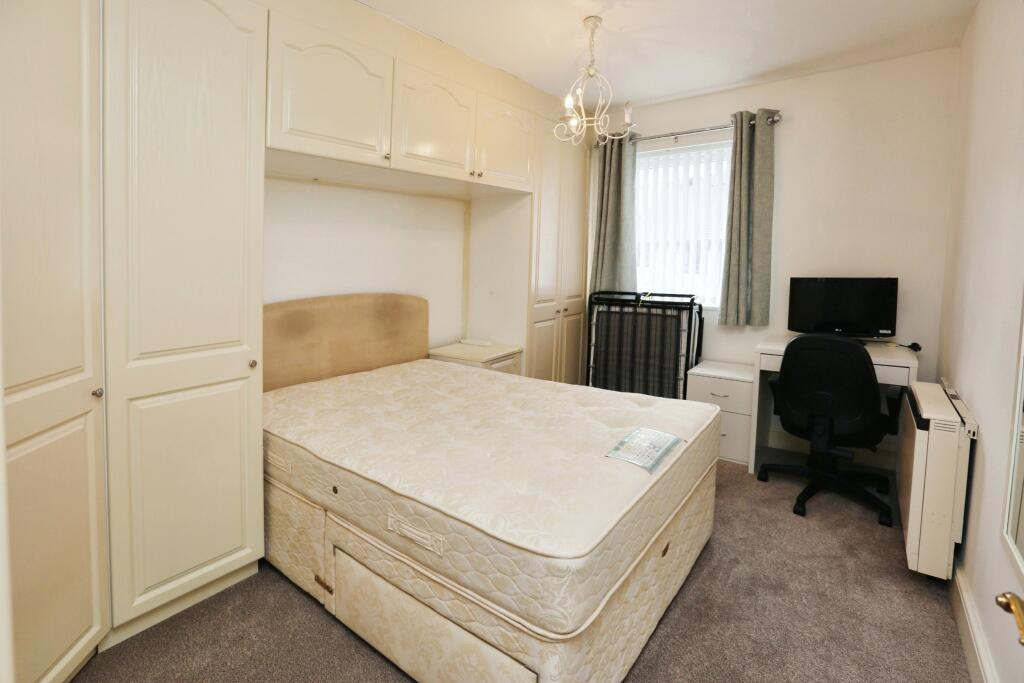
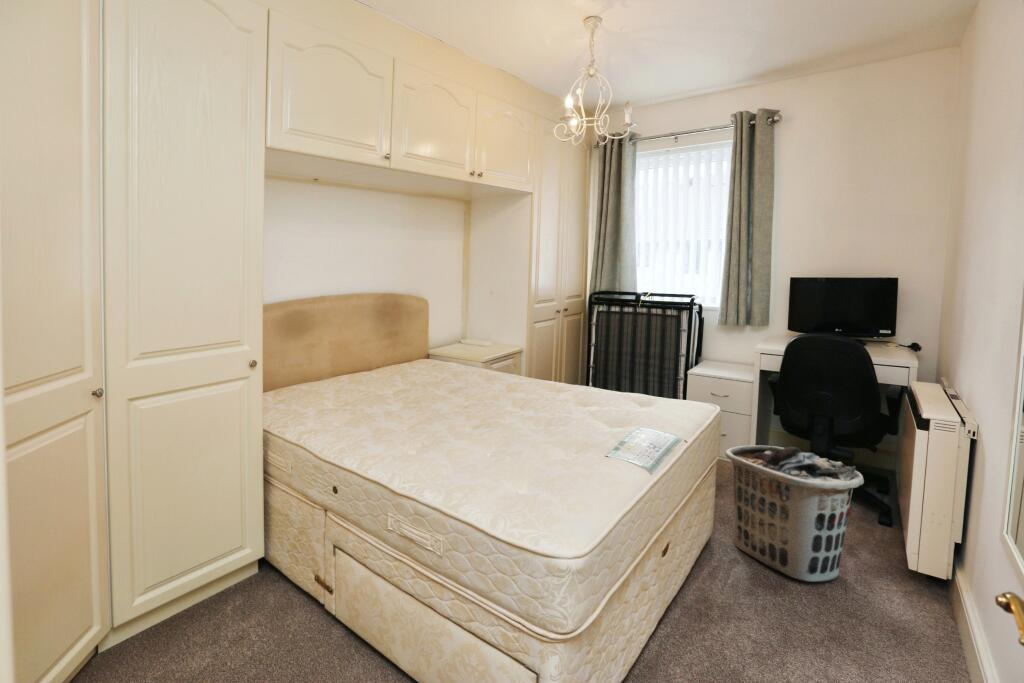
+ clothes hamper [724,444,865,583]
